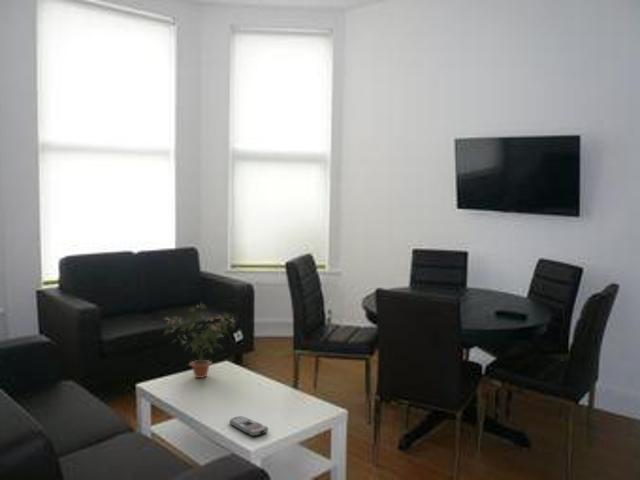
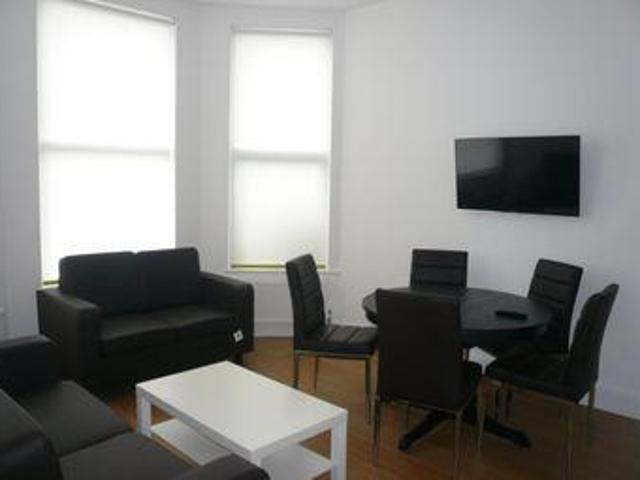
- potted plant [163,302,237,379]
- remote control [228,415,269,437]
